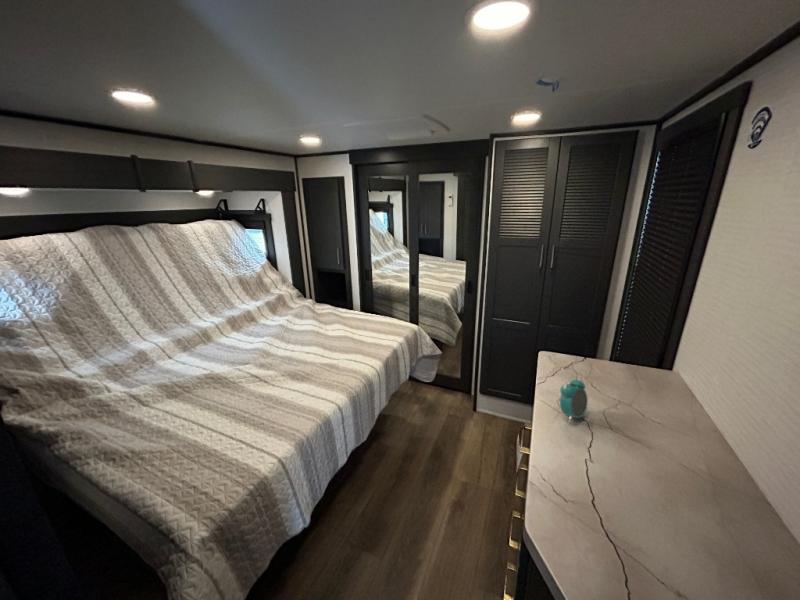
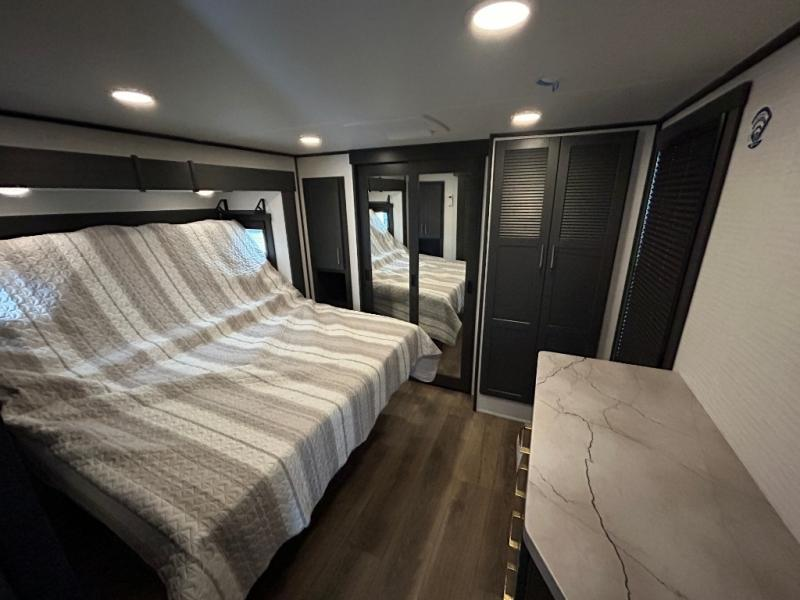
- alarm clock [559,374,589,424]
